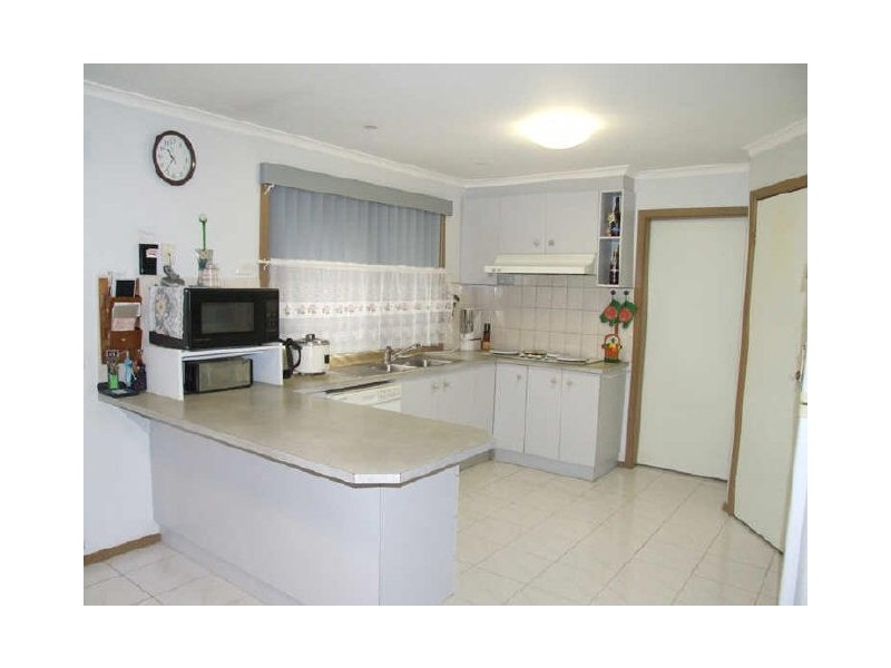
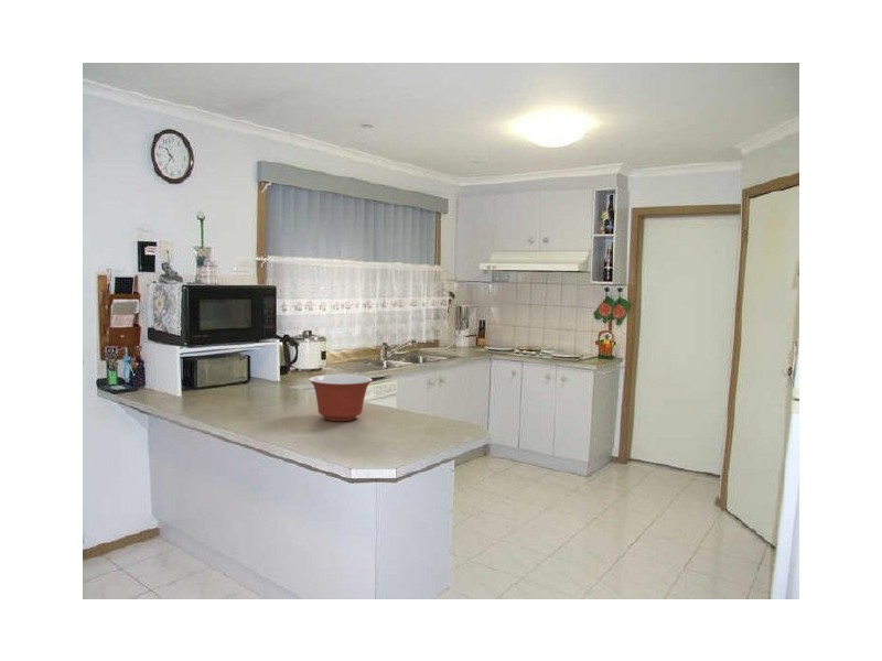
+ mixing bowl [309,373,373,422]
